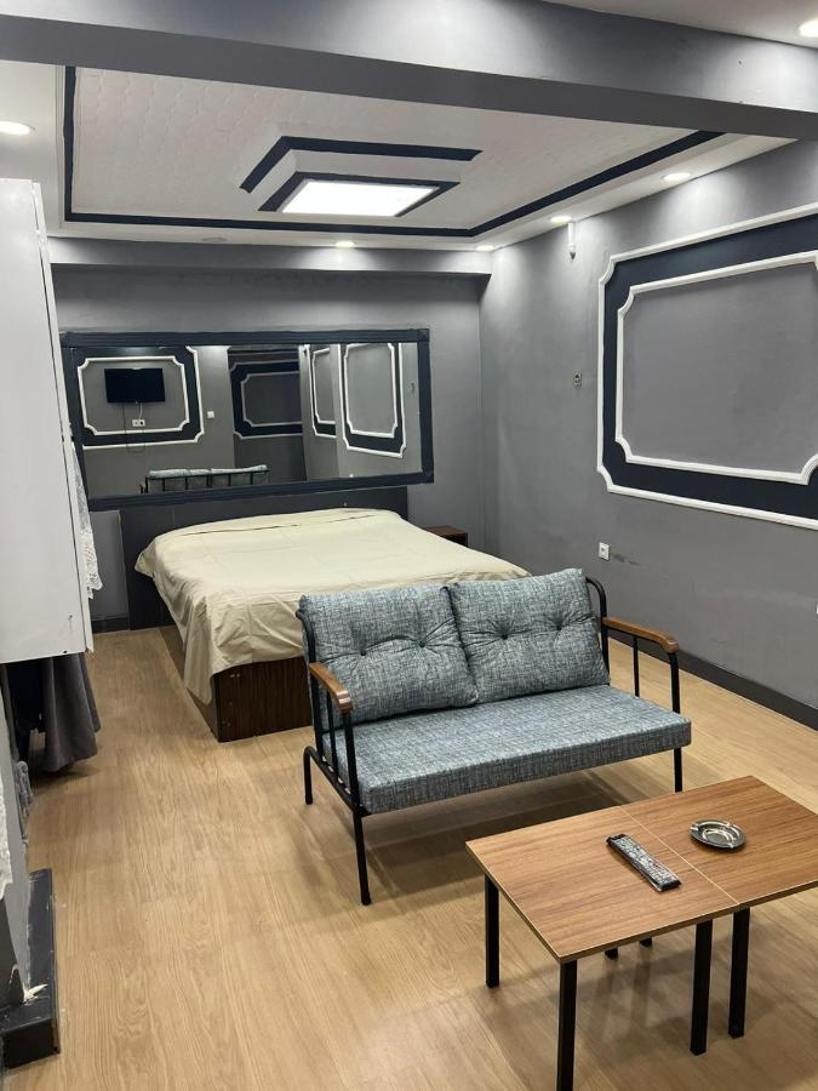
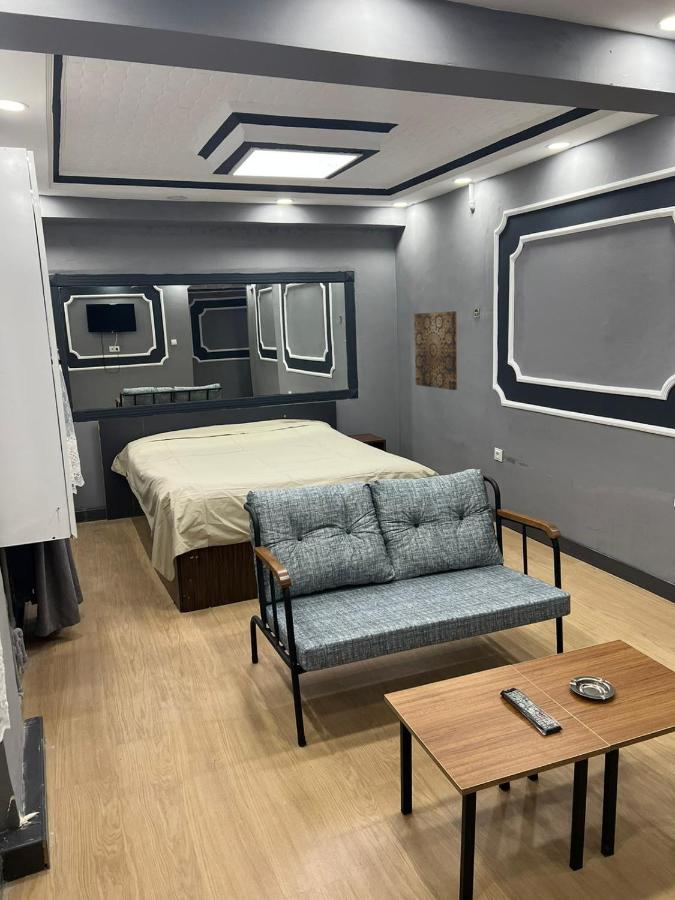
+ wall art [413,310,458,391]
